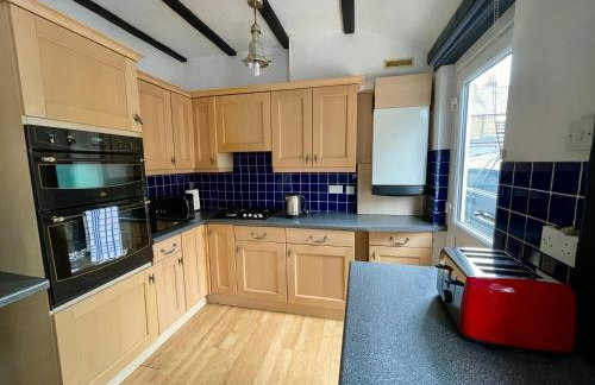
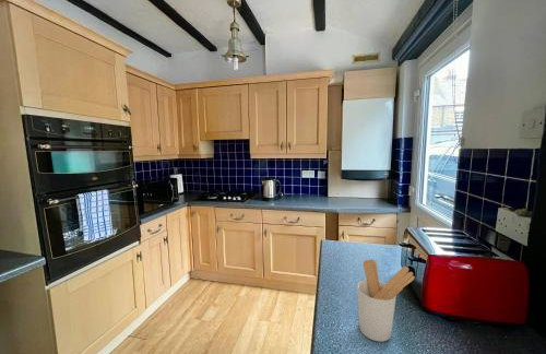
+ utensil holder [356,258,416,343]
